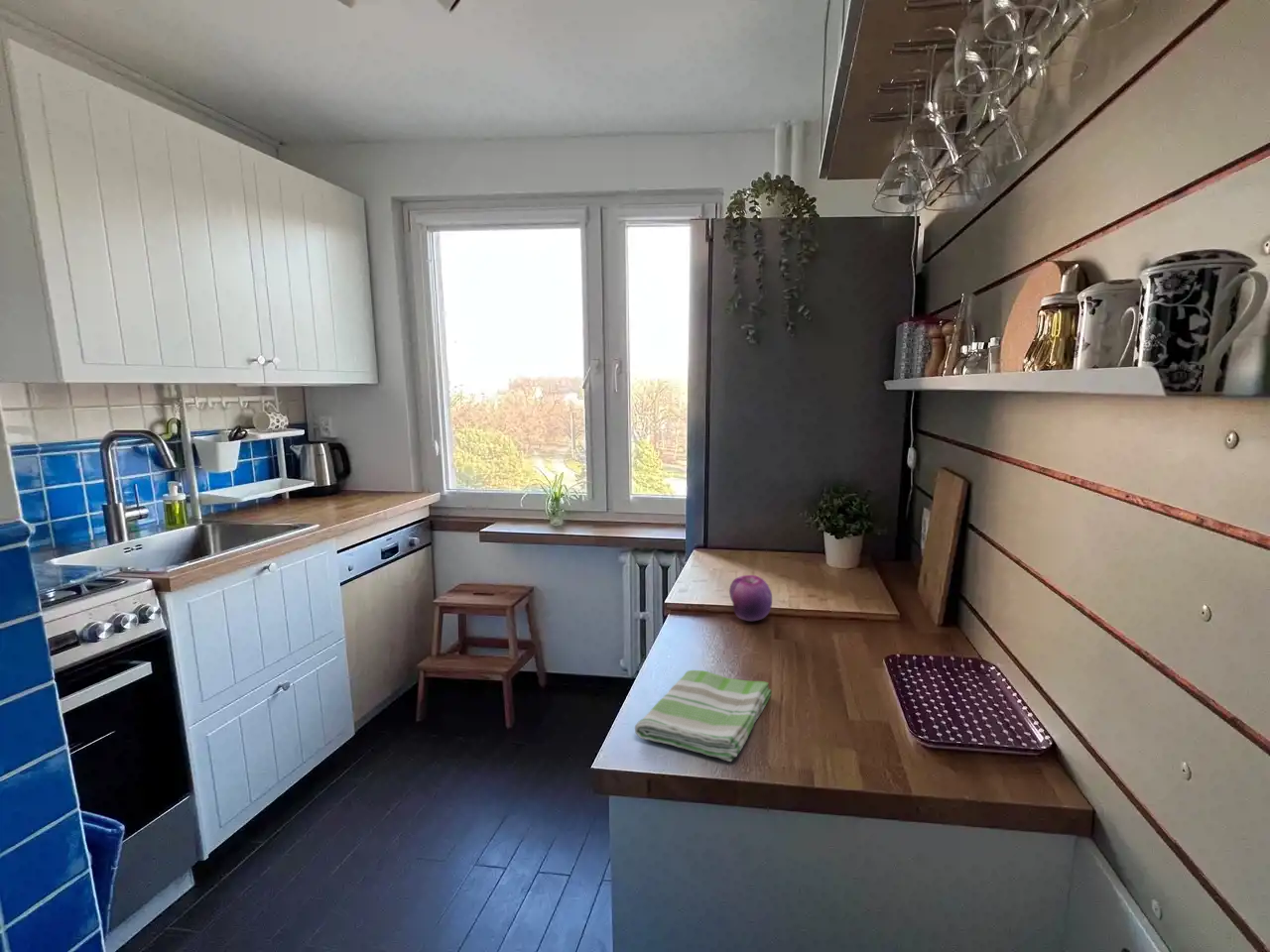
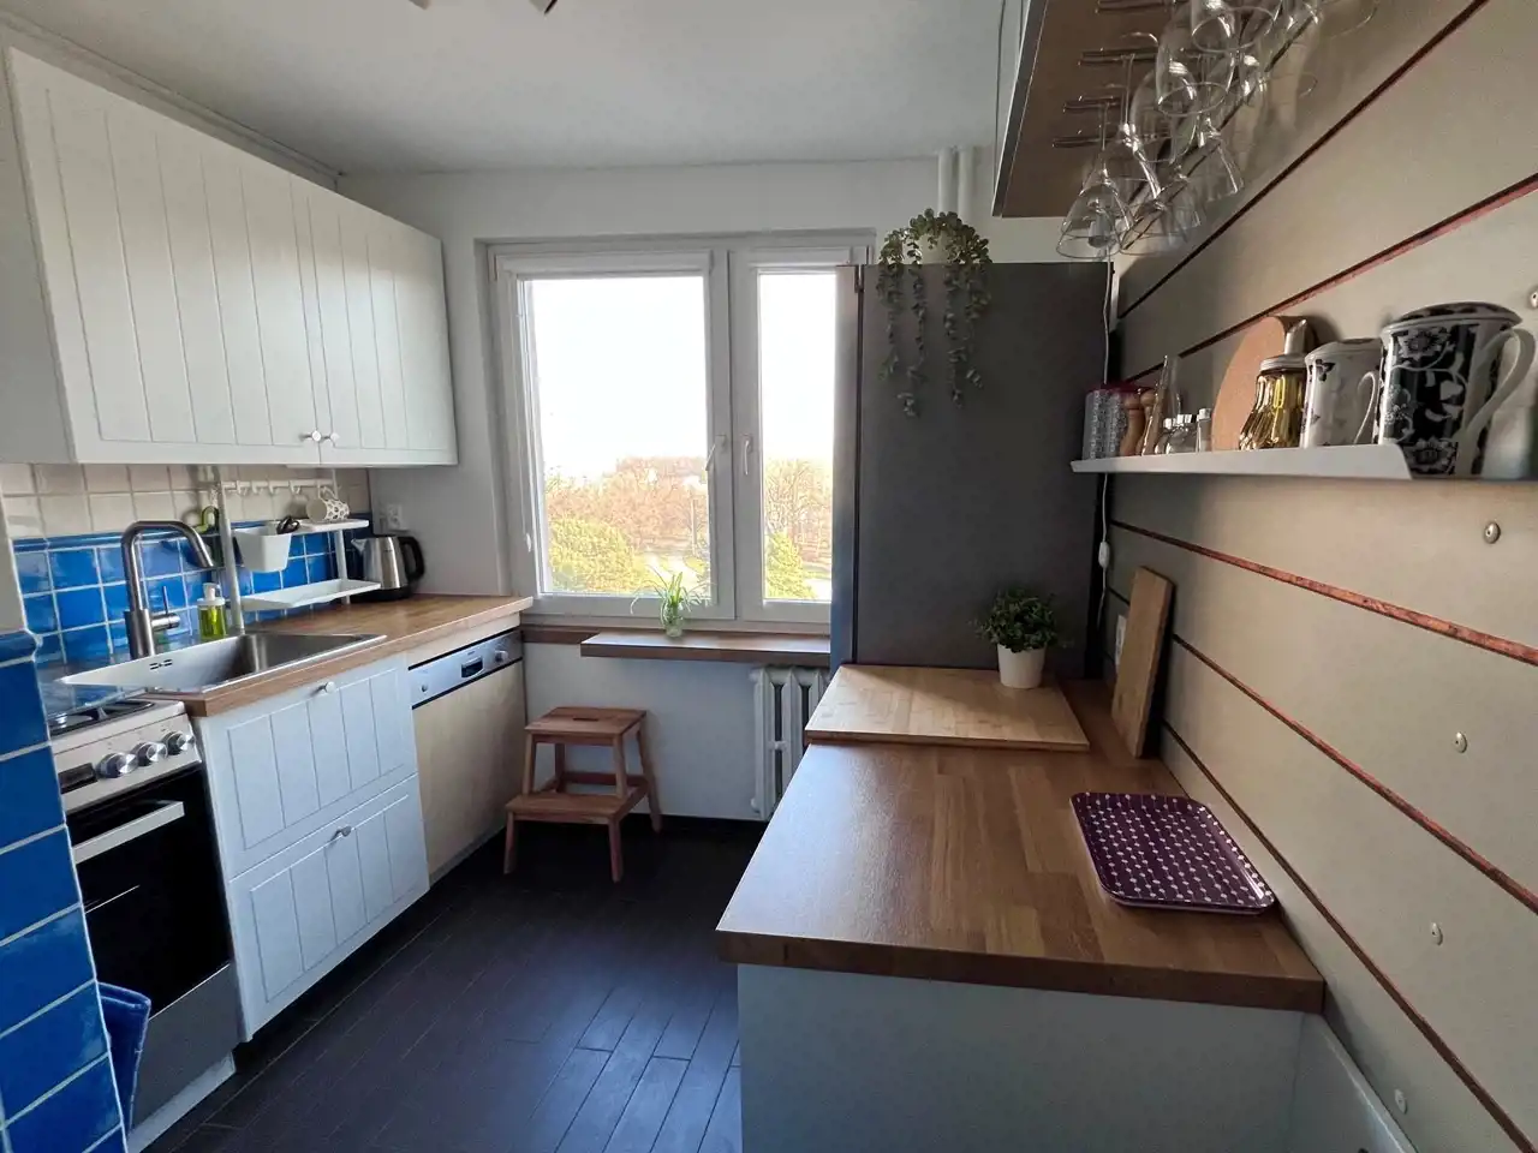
- fruit [728,574,773,622]
- dish towel [634,669,773,763]
